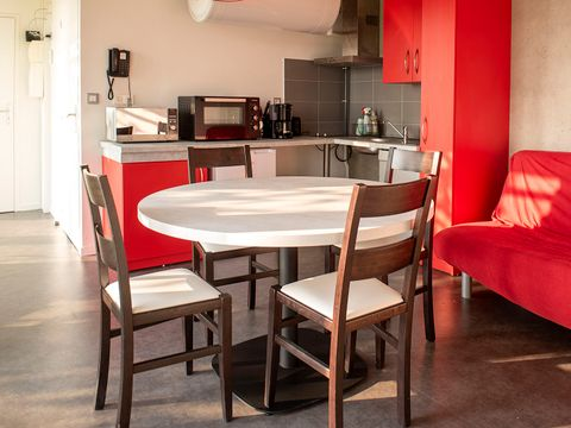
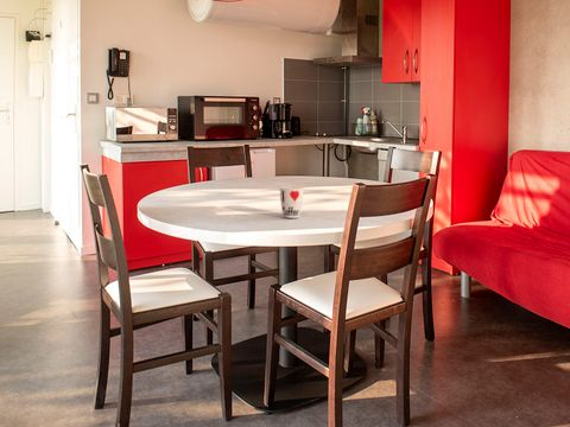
+ cup [279,186,305,219]
